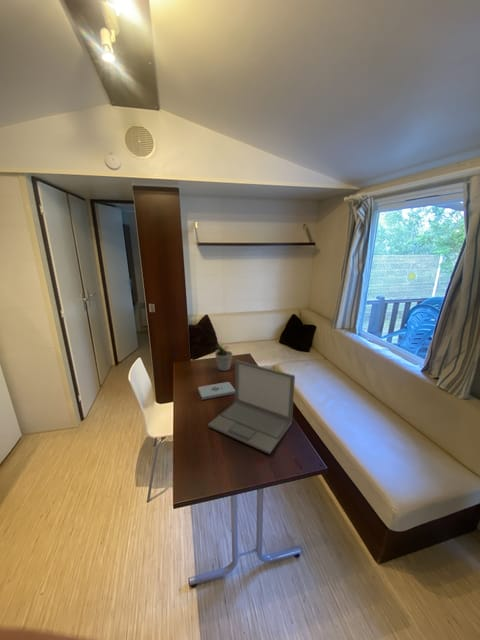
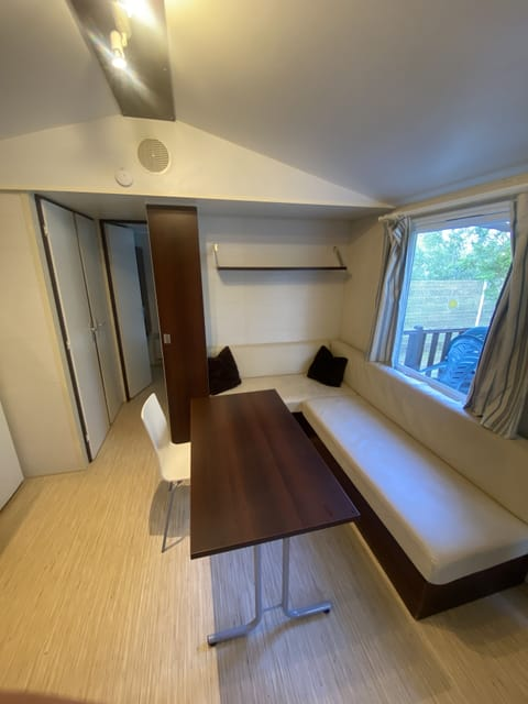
- notepad [197,381,235,401]
- laptop [207,359,296,455]
- potted plant [213,342,234,372]
